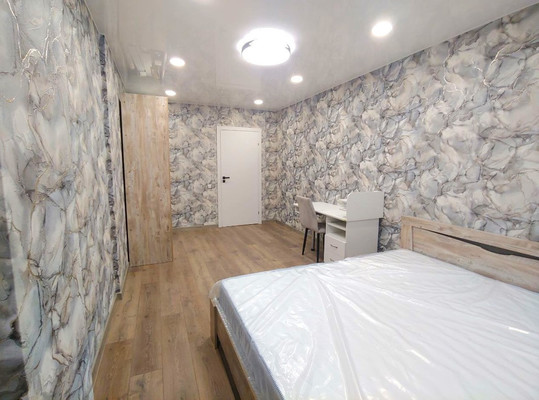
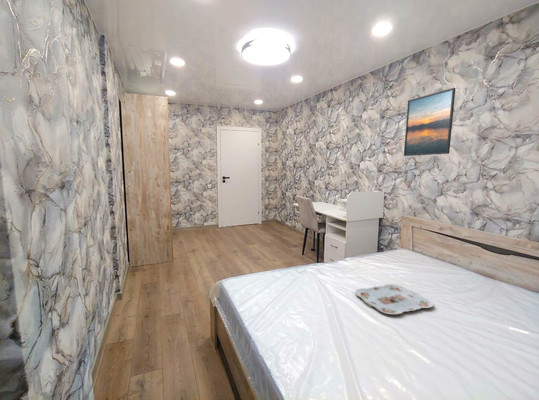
+ serving tray [354,283,434,315]
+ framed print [403,87,457,157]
